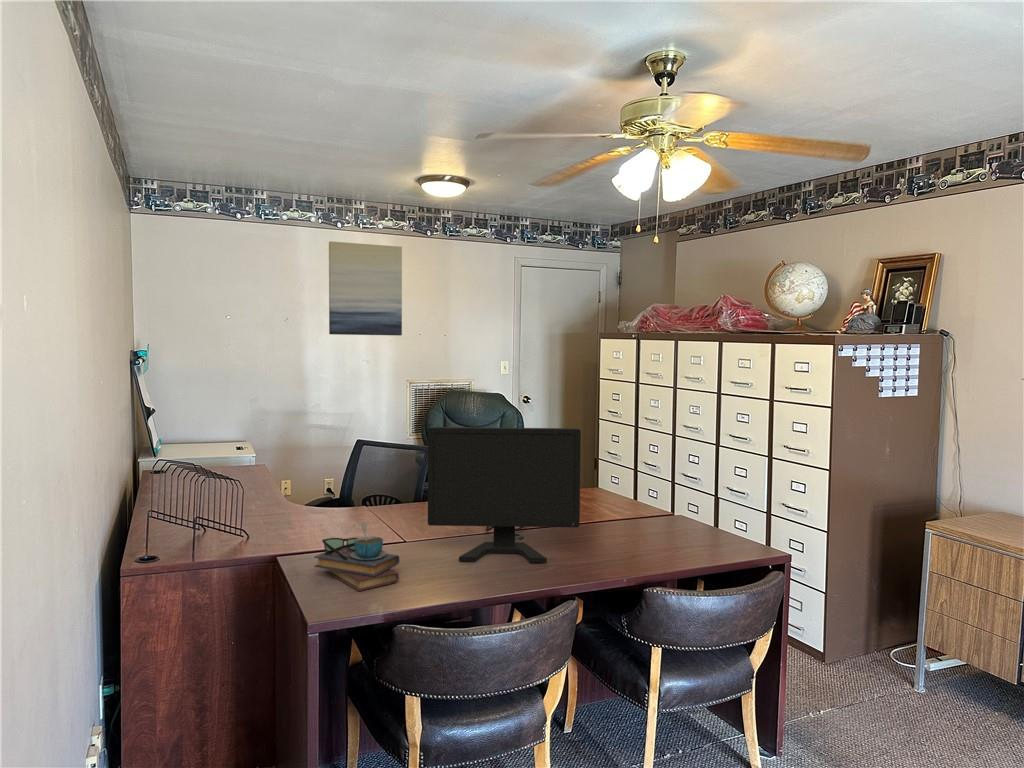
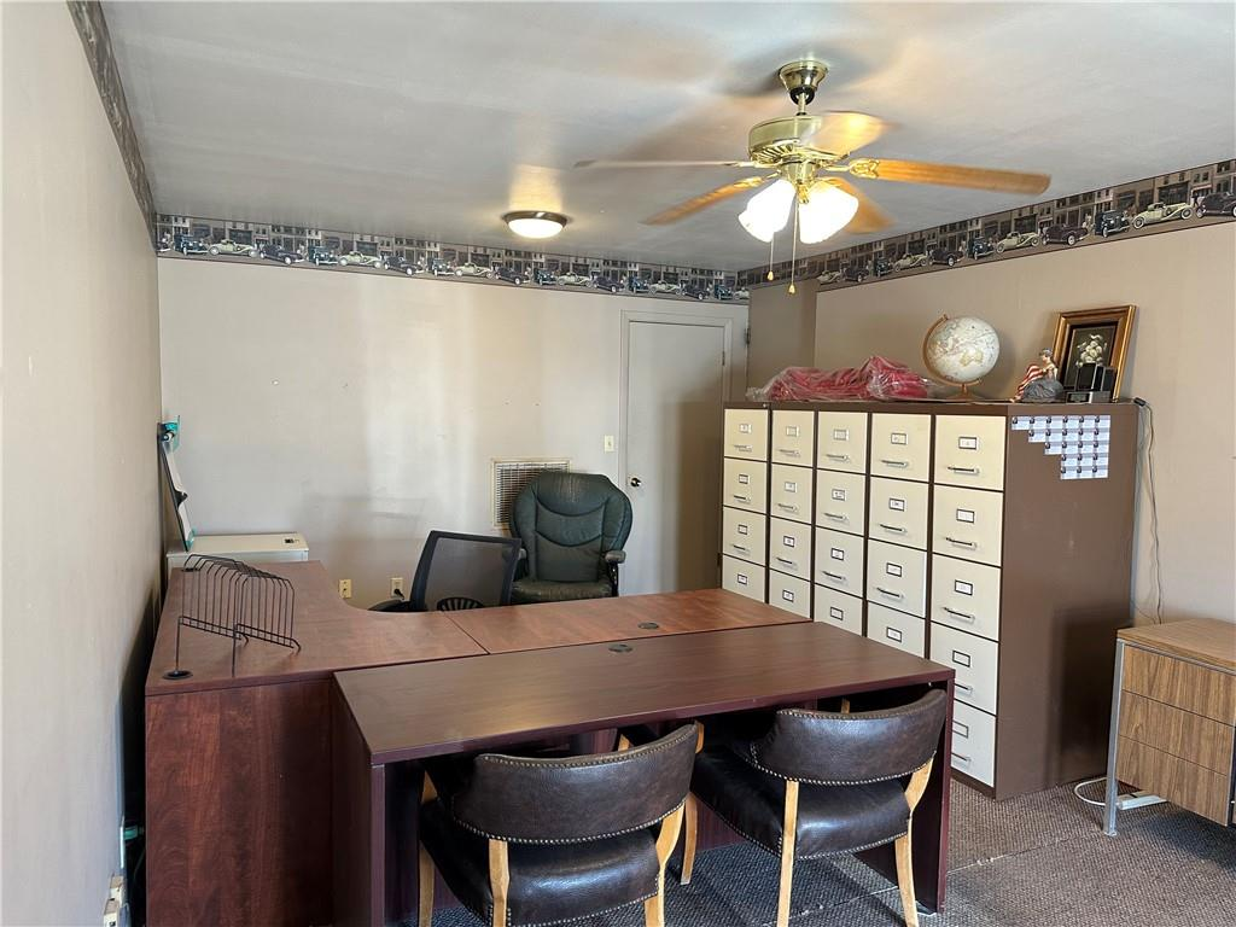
- wall art [328,240,403,336]
- computer monitor [427,426,582,563]
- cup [313,521,400,592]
